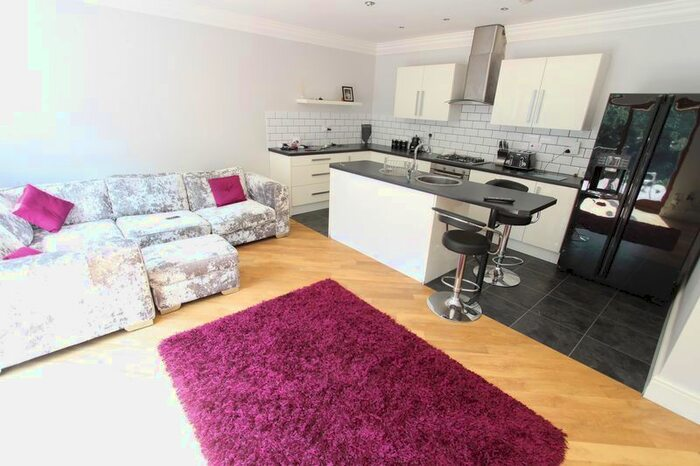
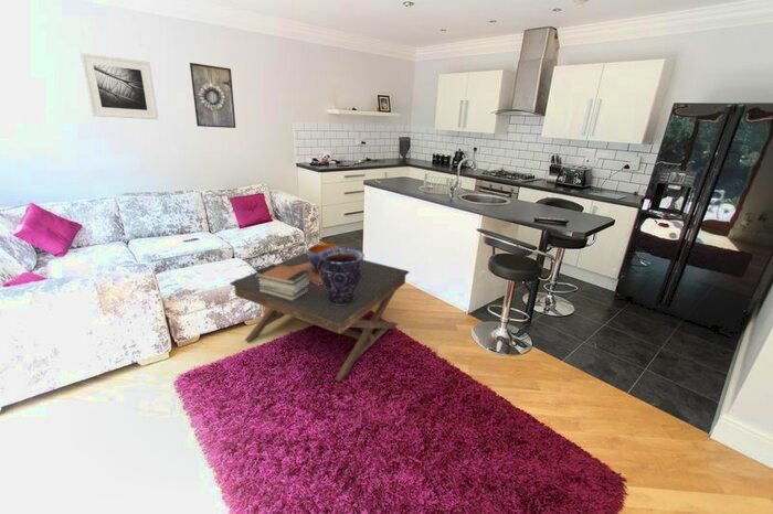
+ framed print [189,62,236,129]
+ decorative bowl [292,244,341,286]
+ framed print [77,51,159,120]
+ book stack [254,263,309,300]
+ vase [318,246,366,306]
+ coffee table [229,251,411,383]
